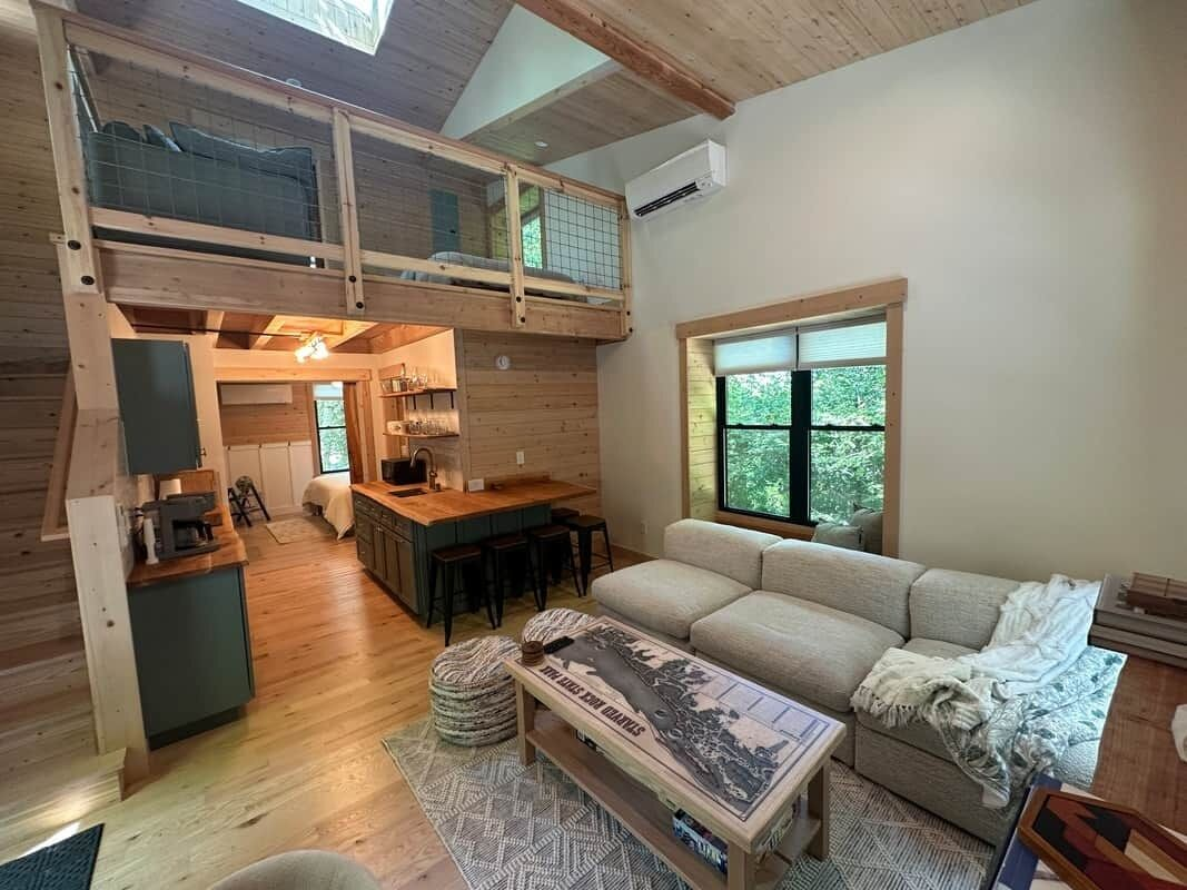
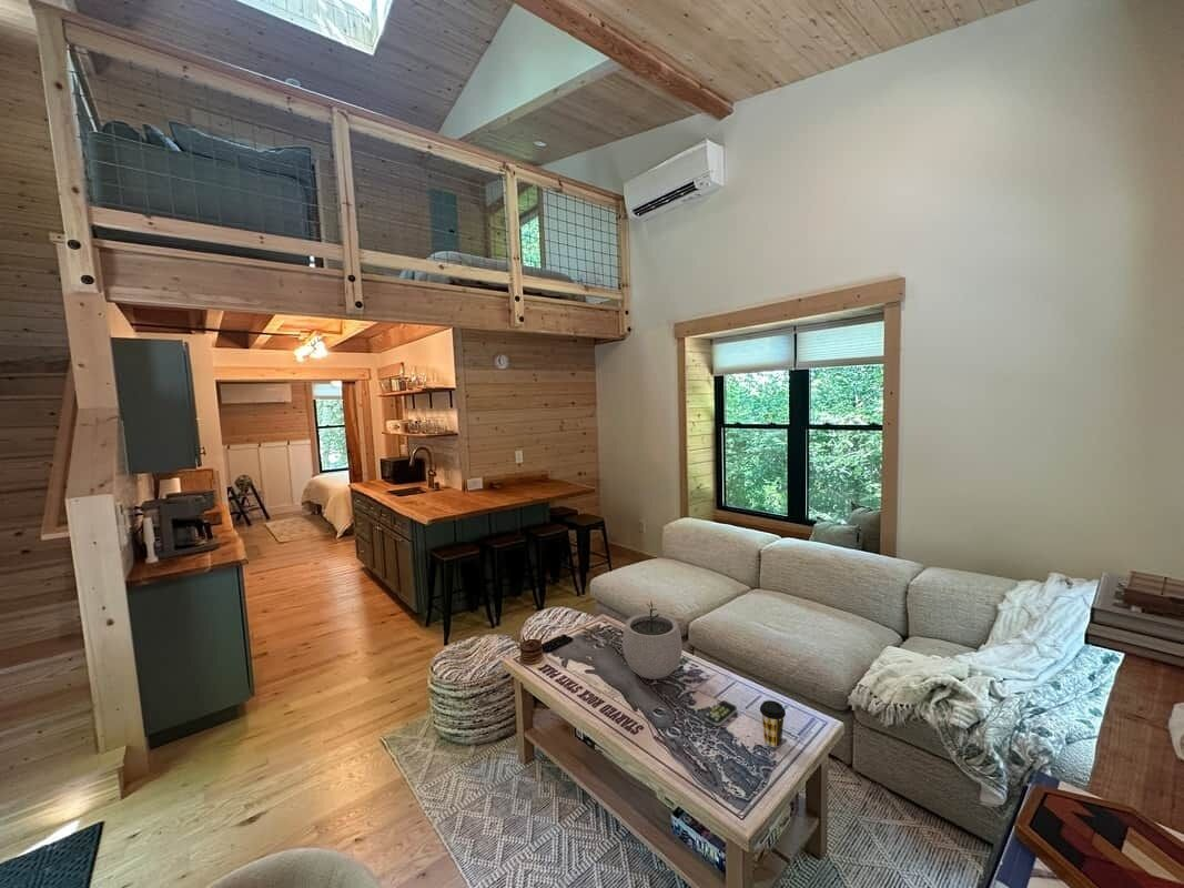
+ coffee cup [759,699,787,748]
+ remote control [704,699,738,727]
+ plant pot [621,599,684,680]
